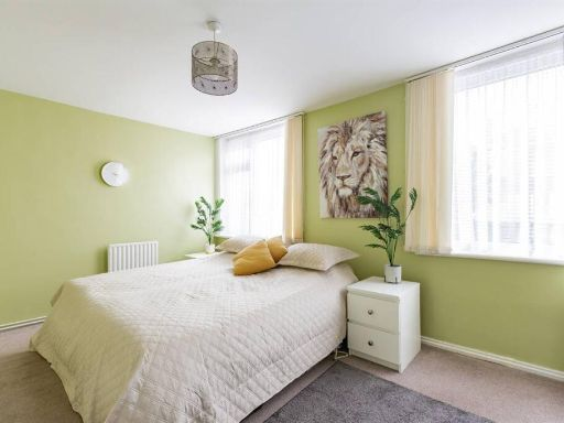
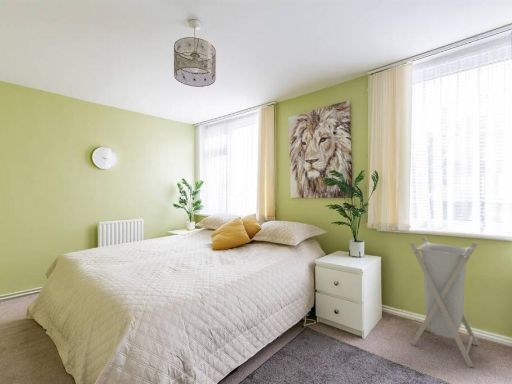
+ laundry hamper [409,235,479,368]
